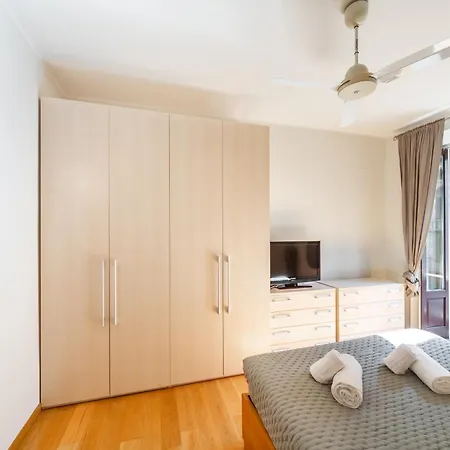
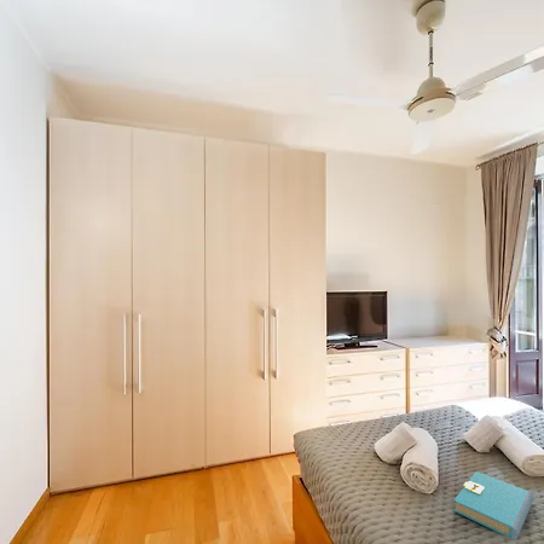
+ book [453,470,534,540]
